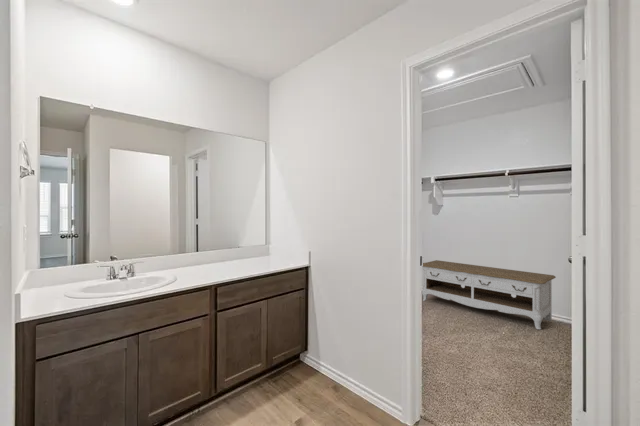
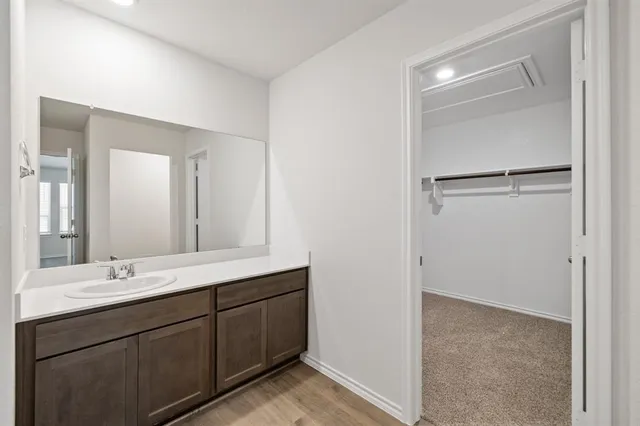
- storage bench [421,259,557,331]
